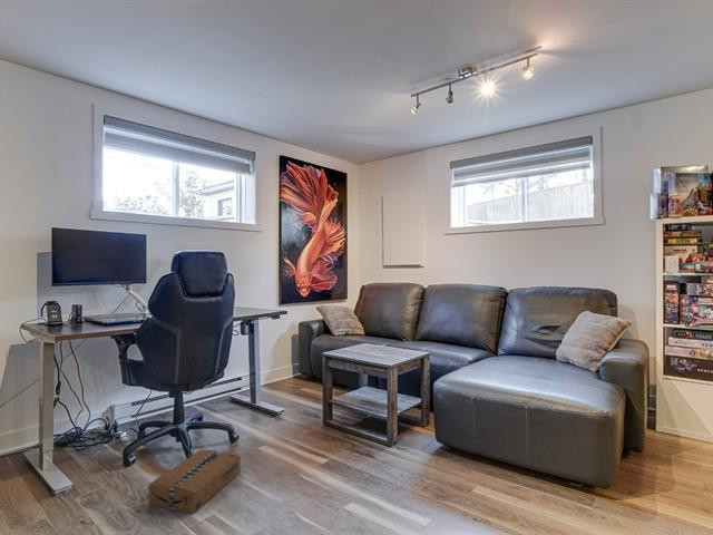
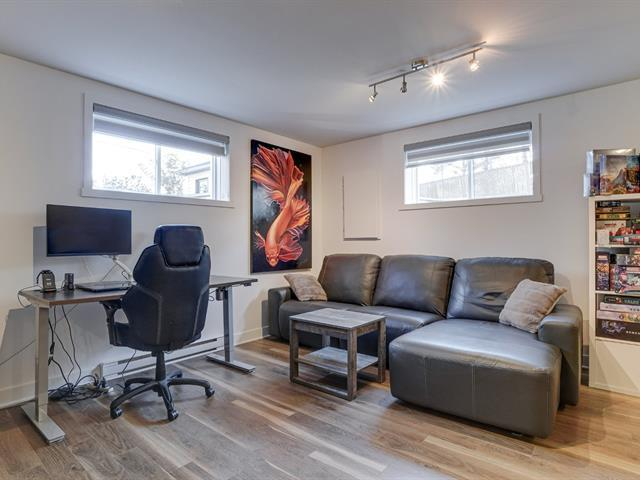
- cardboard box [147,448,242,514]
